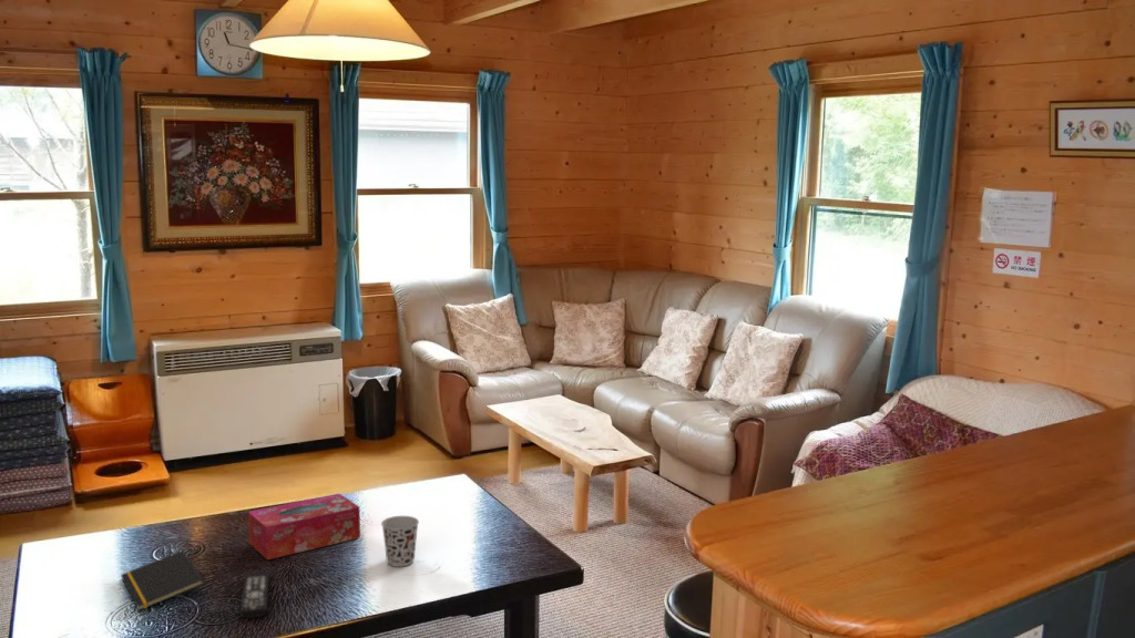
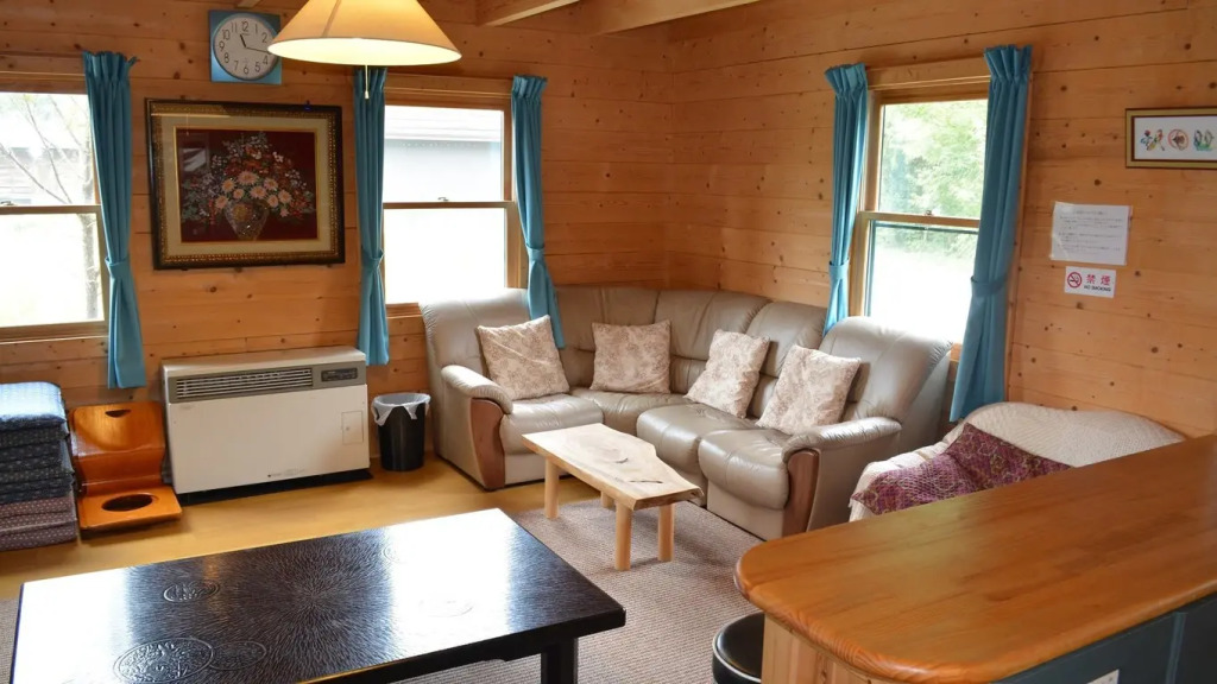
- remote control [239,569,270,619]
- cup [380,515,420,568]
- notepad [120,549,205,611]
- tissue box [247,493,361,560]
